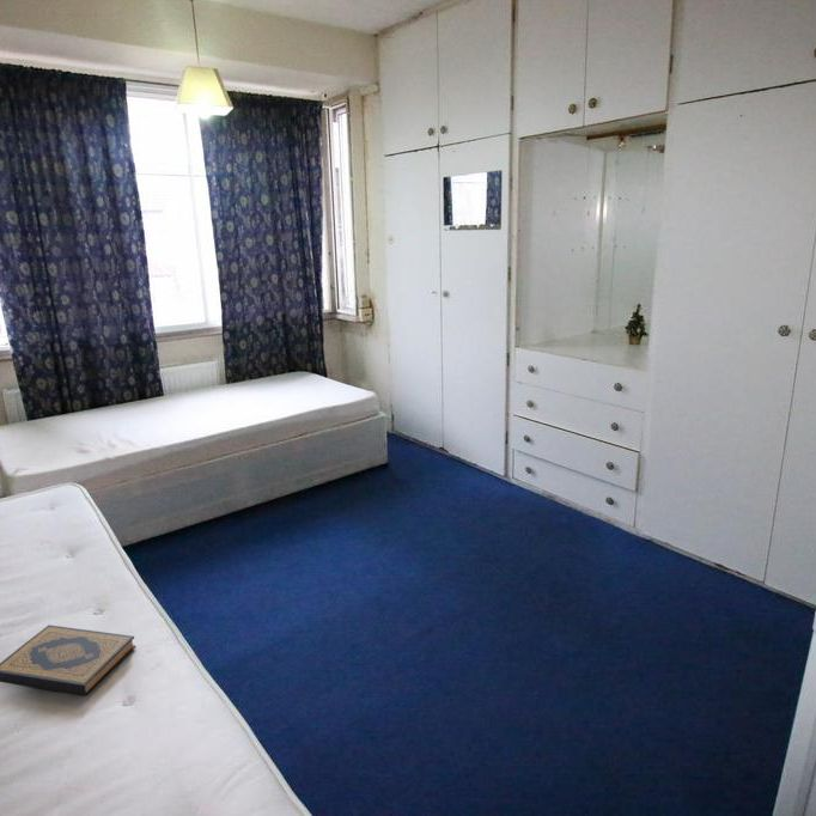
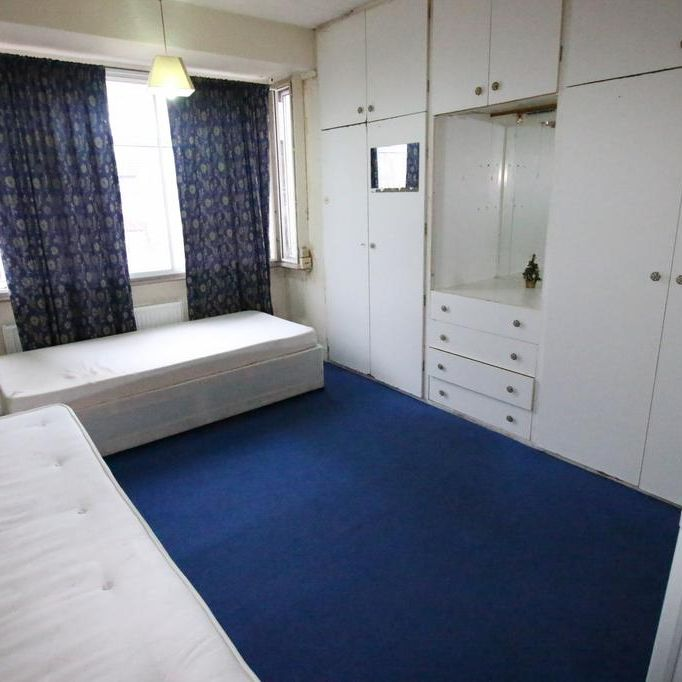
- hardback book [0,623,138,696]
